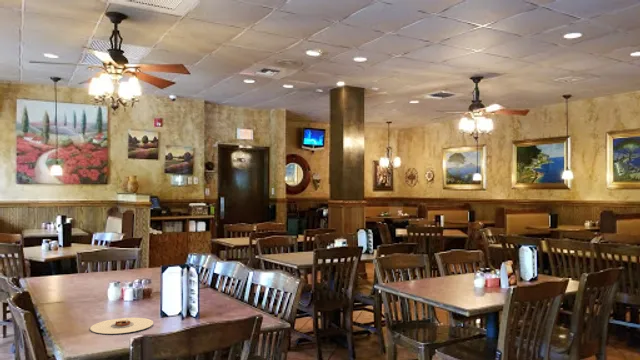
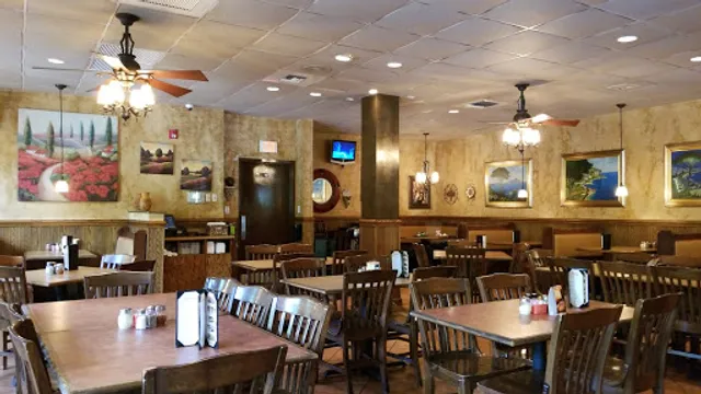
- plate [89,317,154,335]
